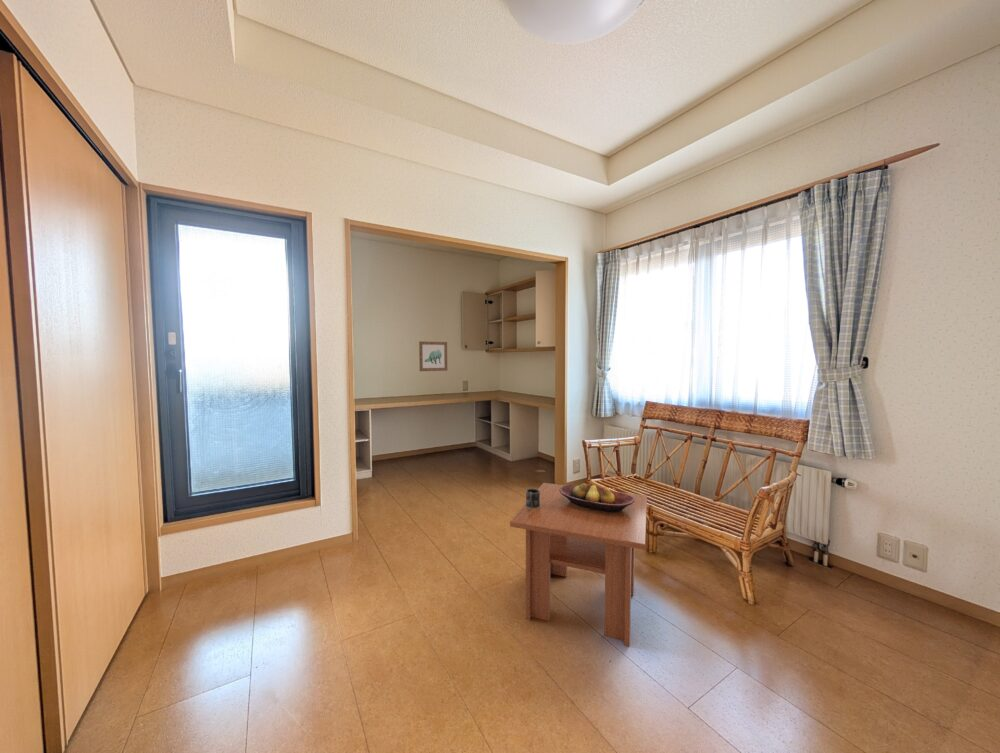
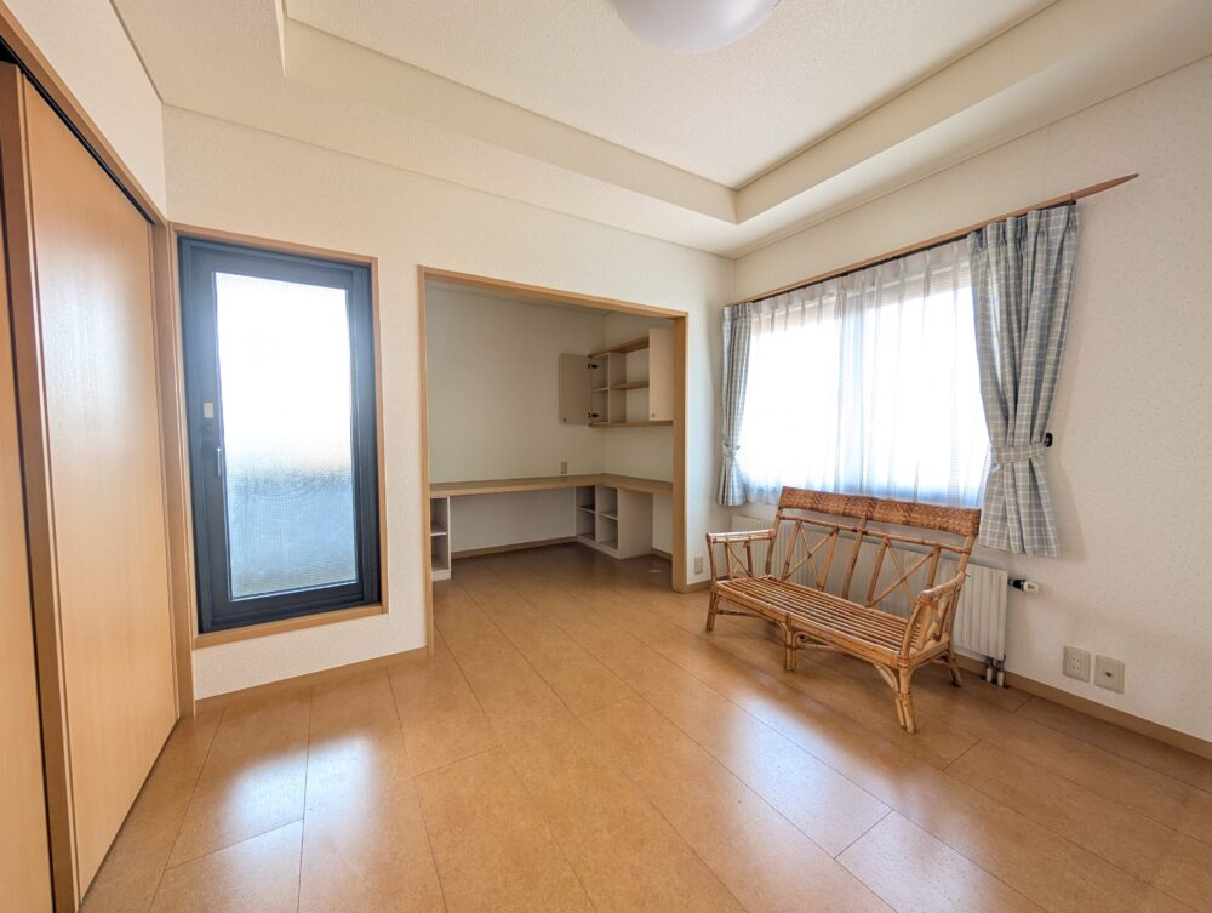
- mug [525,488,541,509]
- wall art [418,340,448,372]
- coffee table [509,482,648,648]
- fruit bowl [559,482,634,512]
